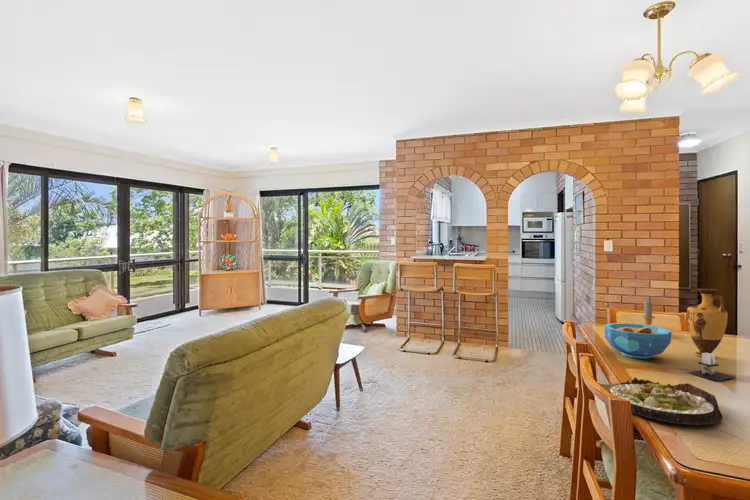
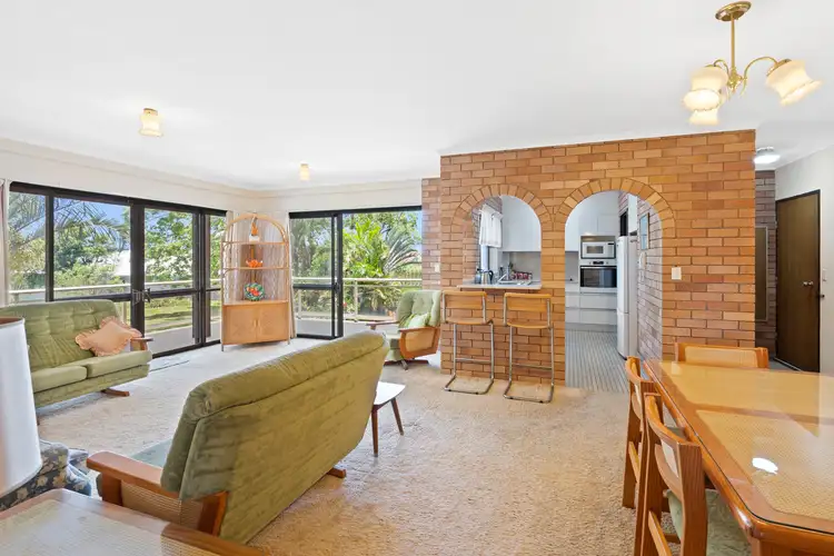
- salad plate [608,376,724,426]
- candle [625,300,656,326]
- vase [686,287,729,358]
- bowl [603,322,672,359]
- architectural model [685,353,736,382]
